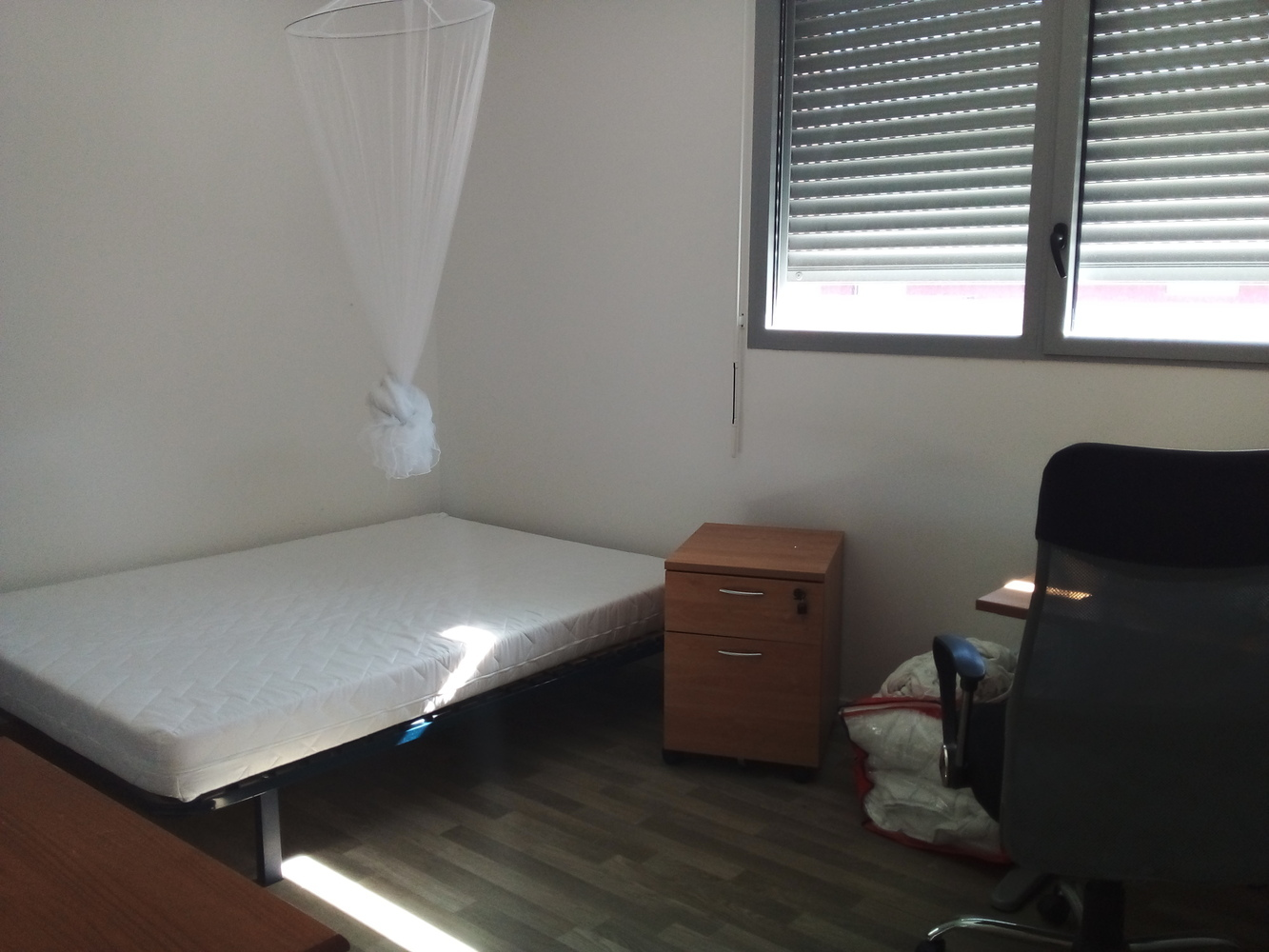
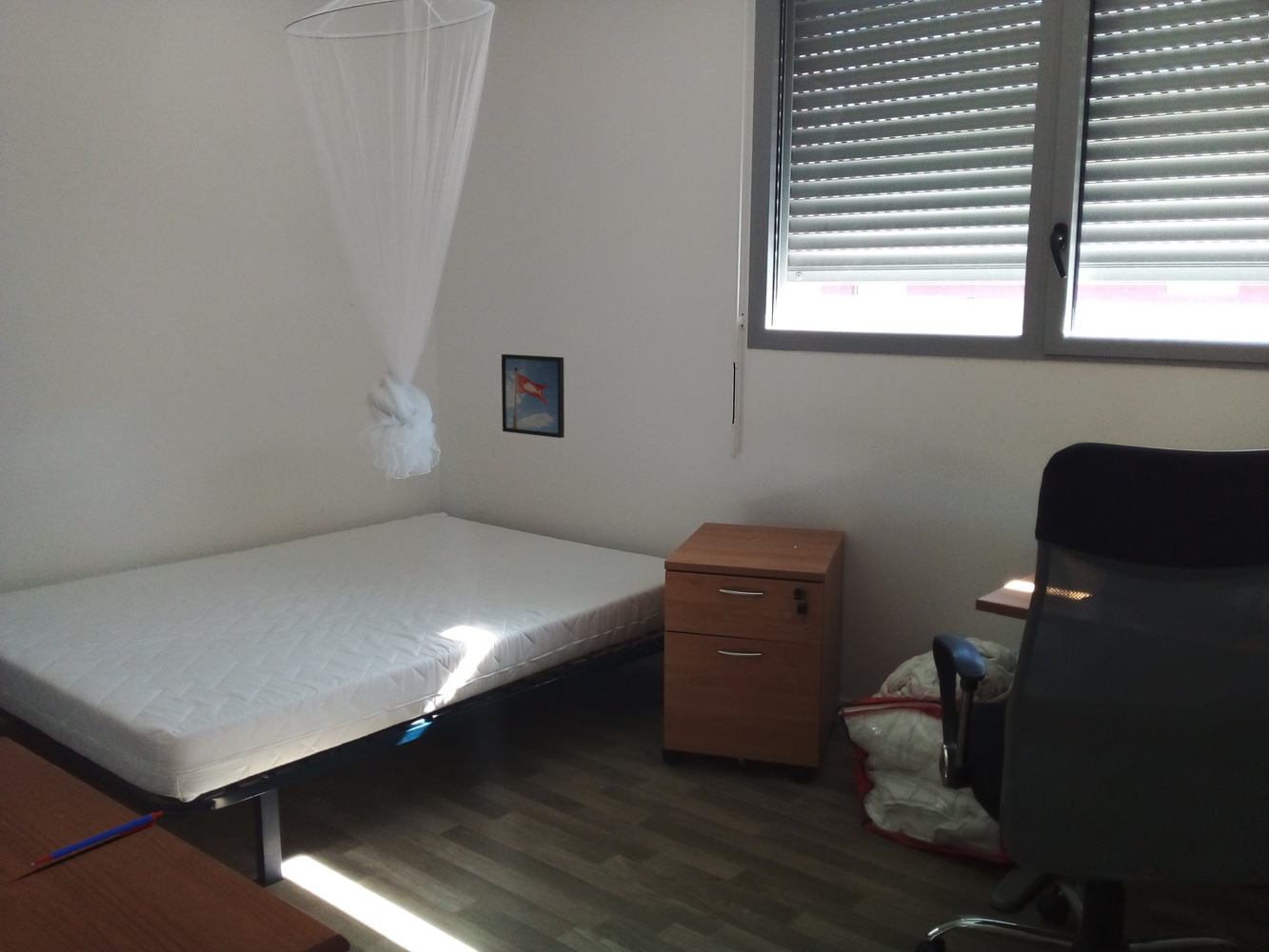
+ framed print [501,353,565,439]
+ pen [30,810,164,866]
